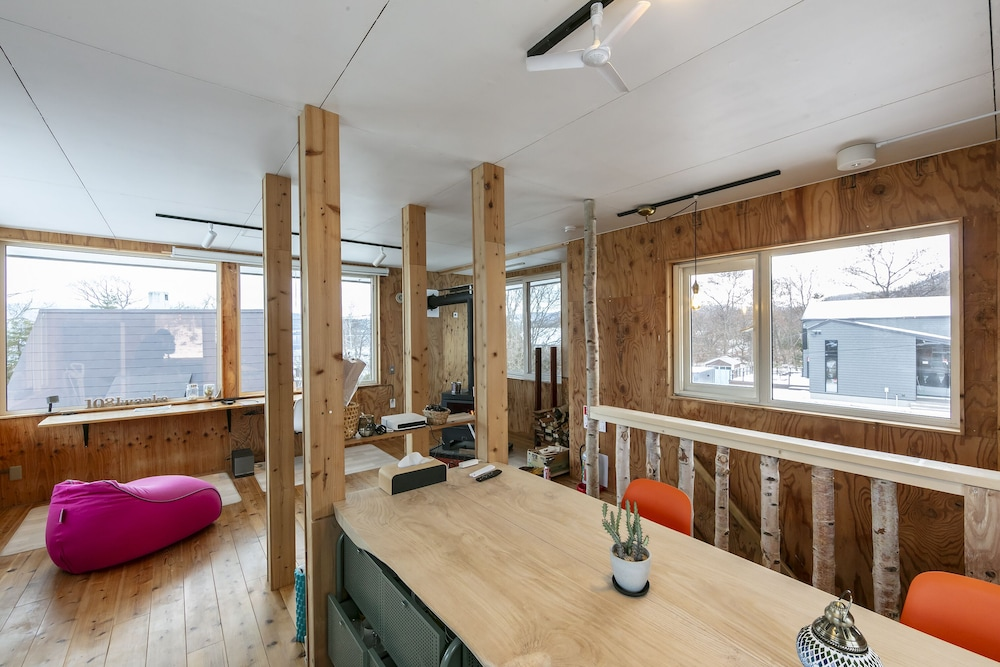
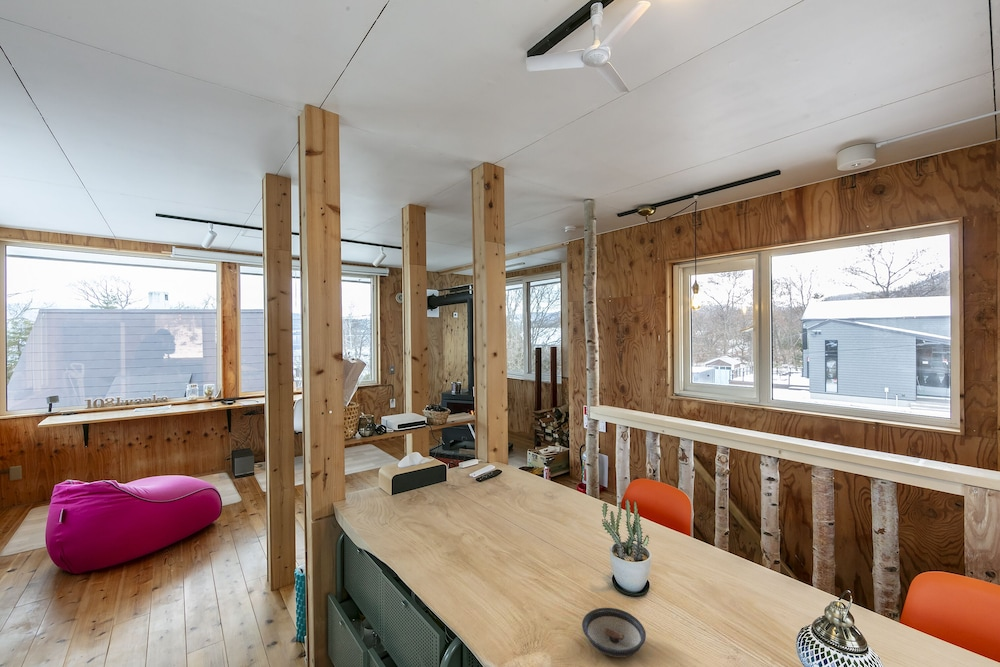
+ saucer [581,607,647,658]
